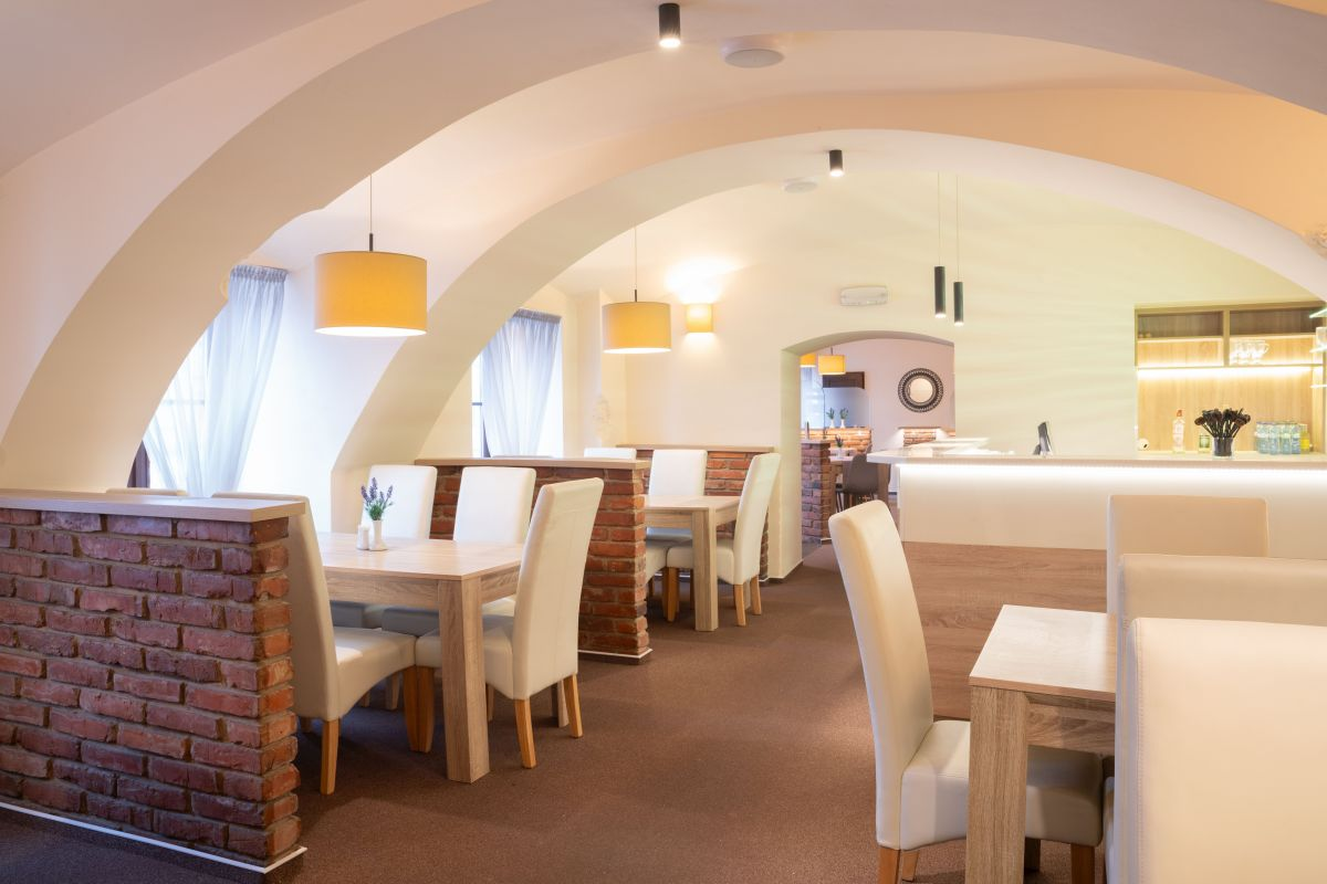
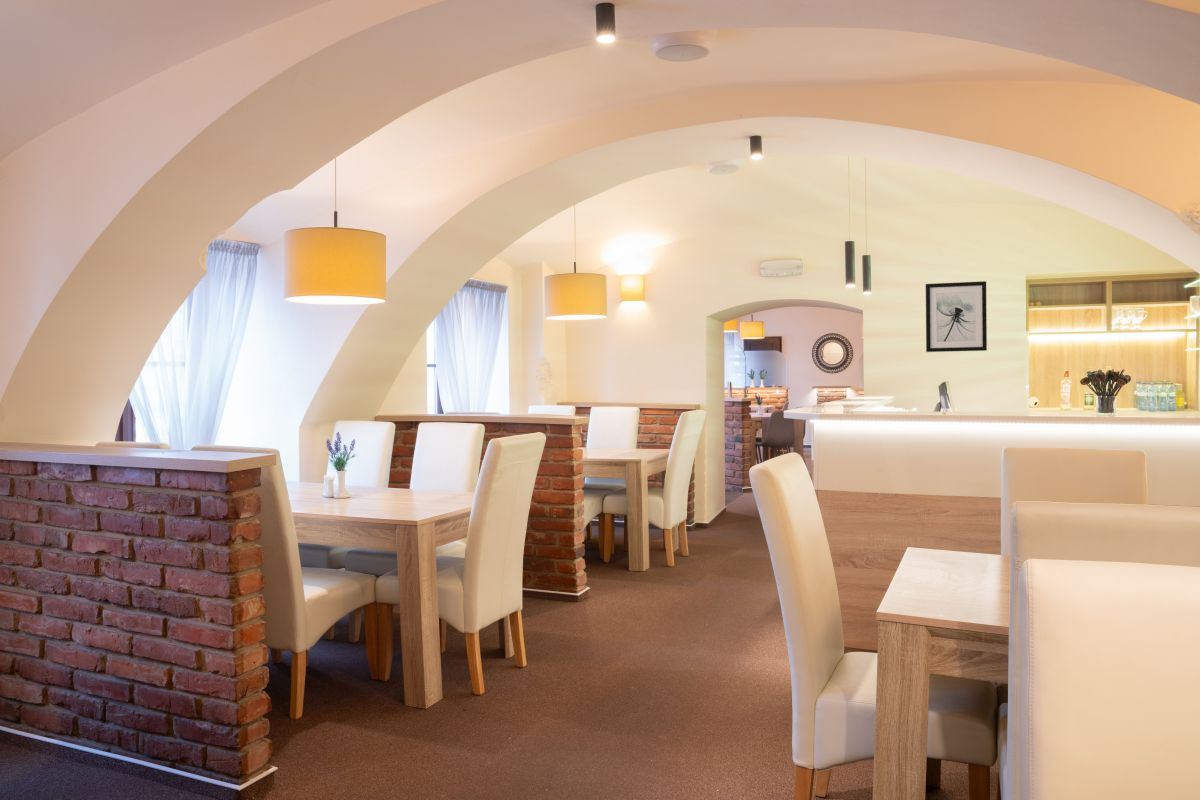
+ wall art [925,280,988,353]
